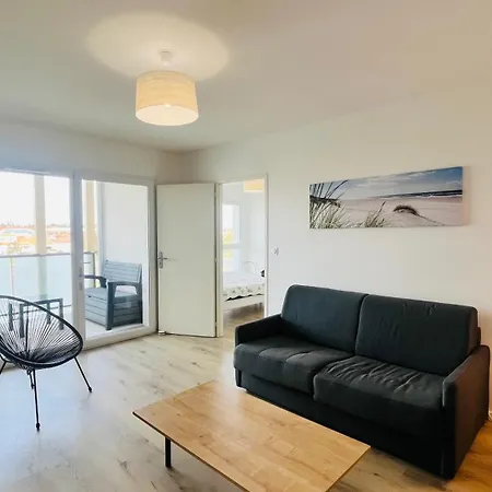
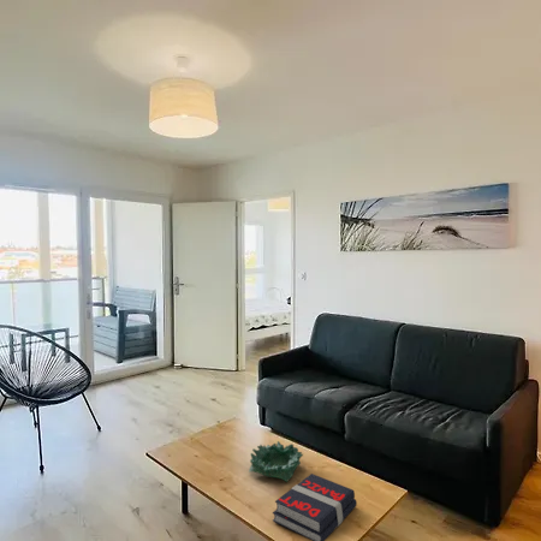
+ decorative bowl [248,440,304,483]
+ book [272,472,358,541]
